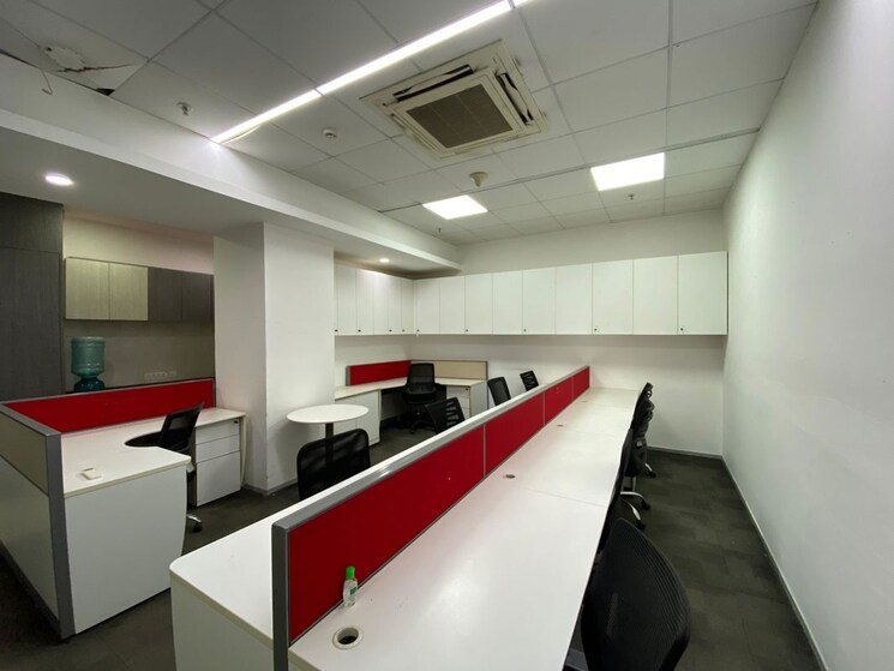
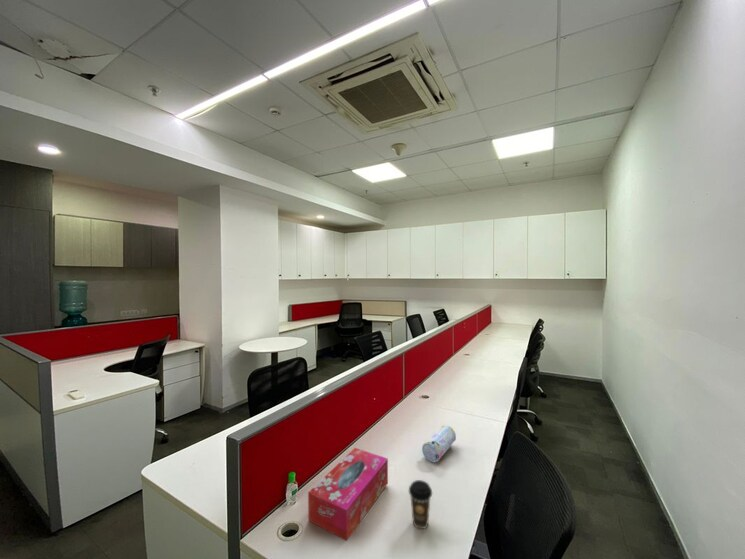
+ pencil case [421,424,457,463]
+ coffee cup [408,479,433,530]
+ tissue box [307,447,389,542]
